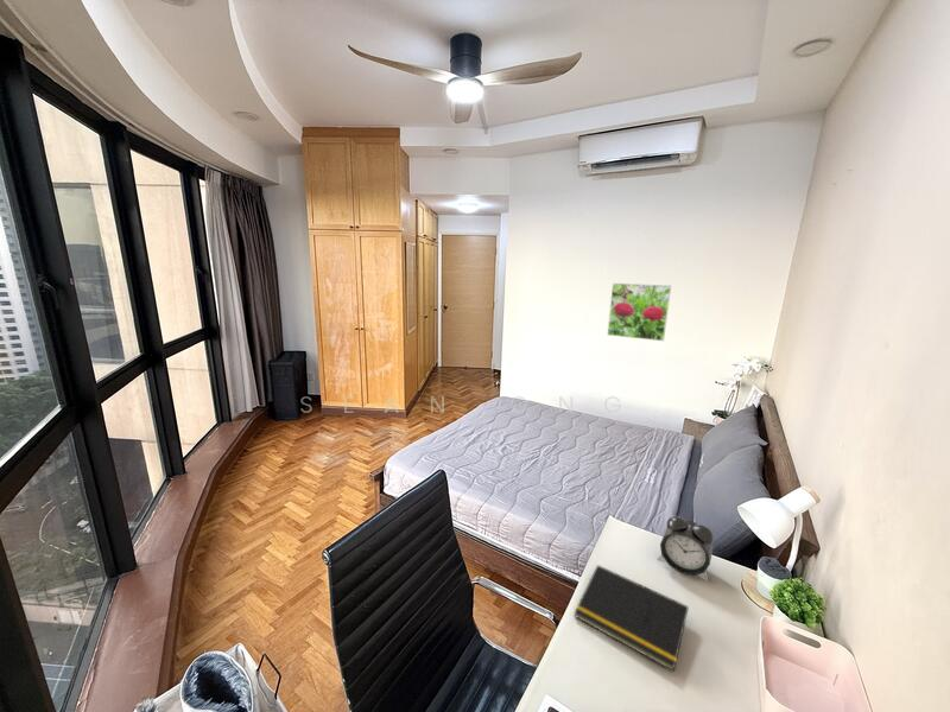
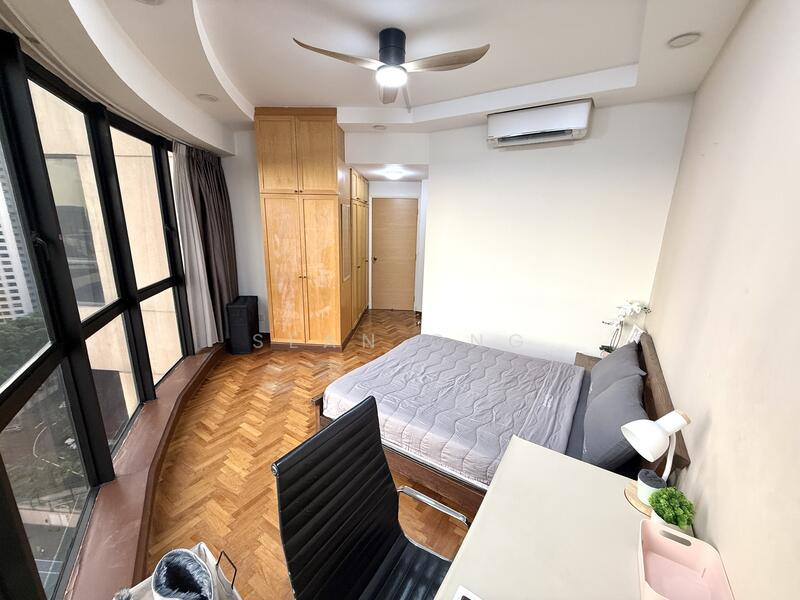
- notepad [574,564,690,673]
- alarm clock [656,515,715,583]
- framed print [607,282,672,342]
